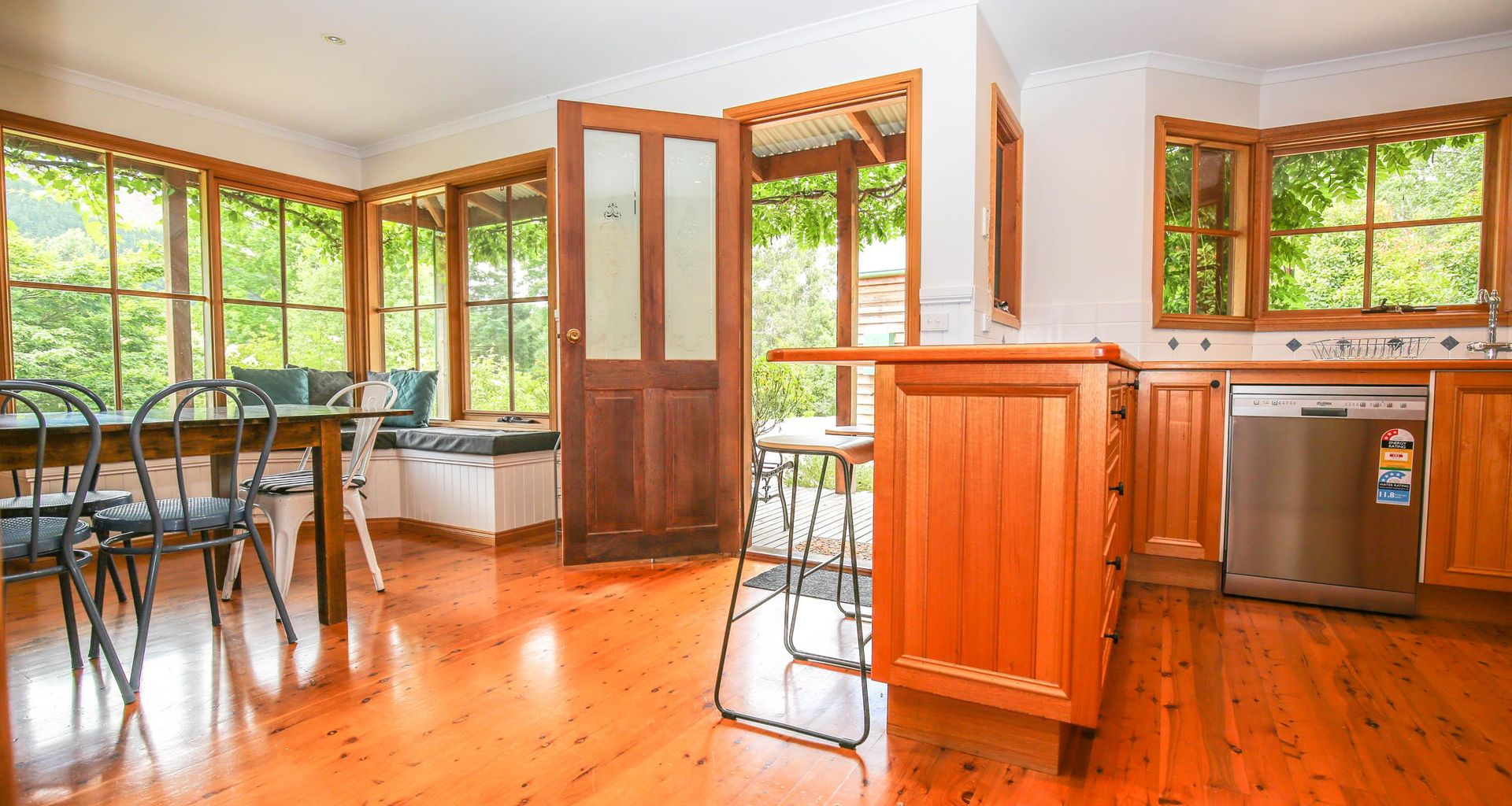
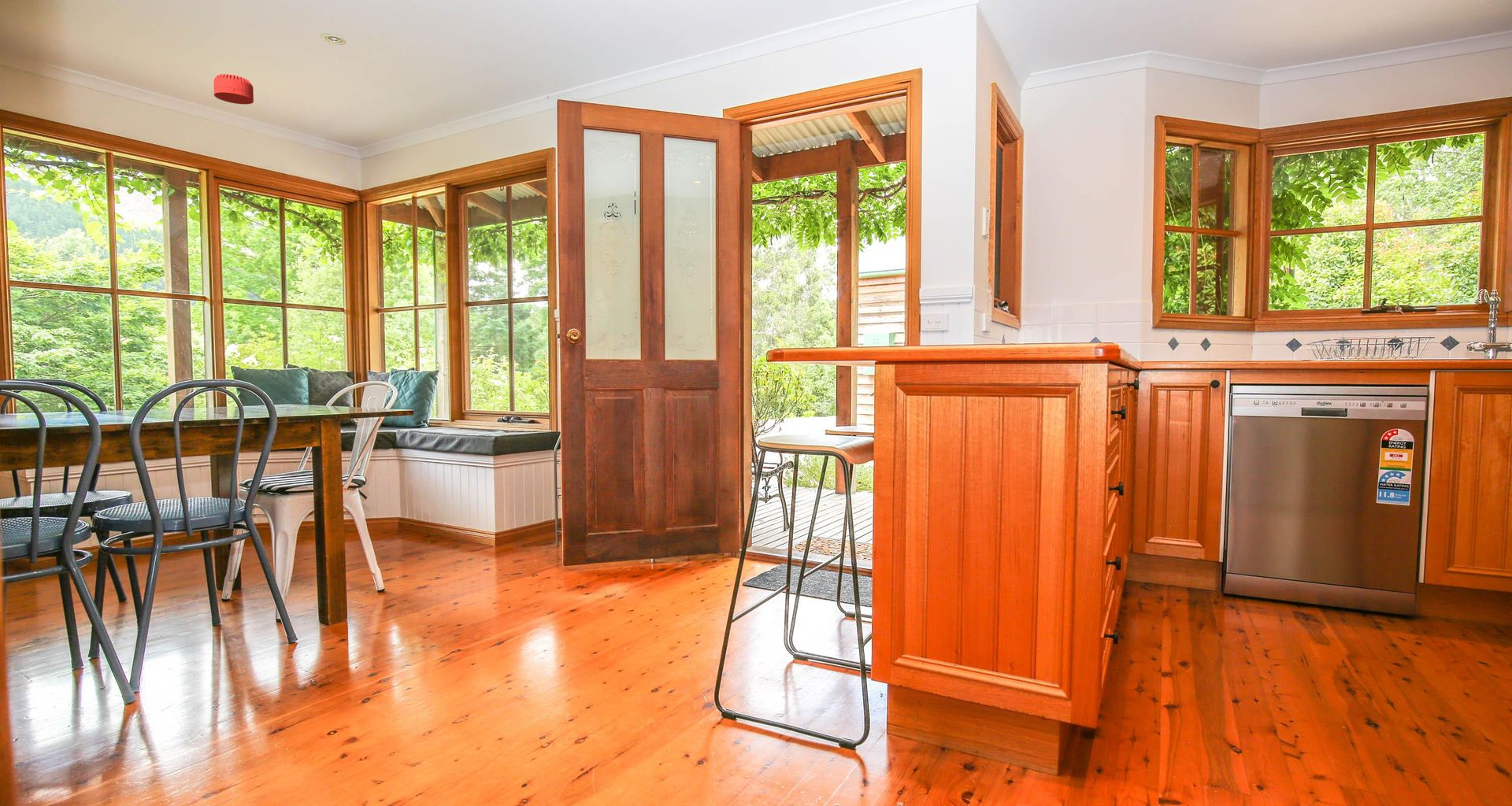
+ smoke detector [213,73,254,105]
